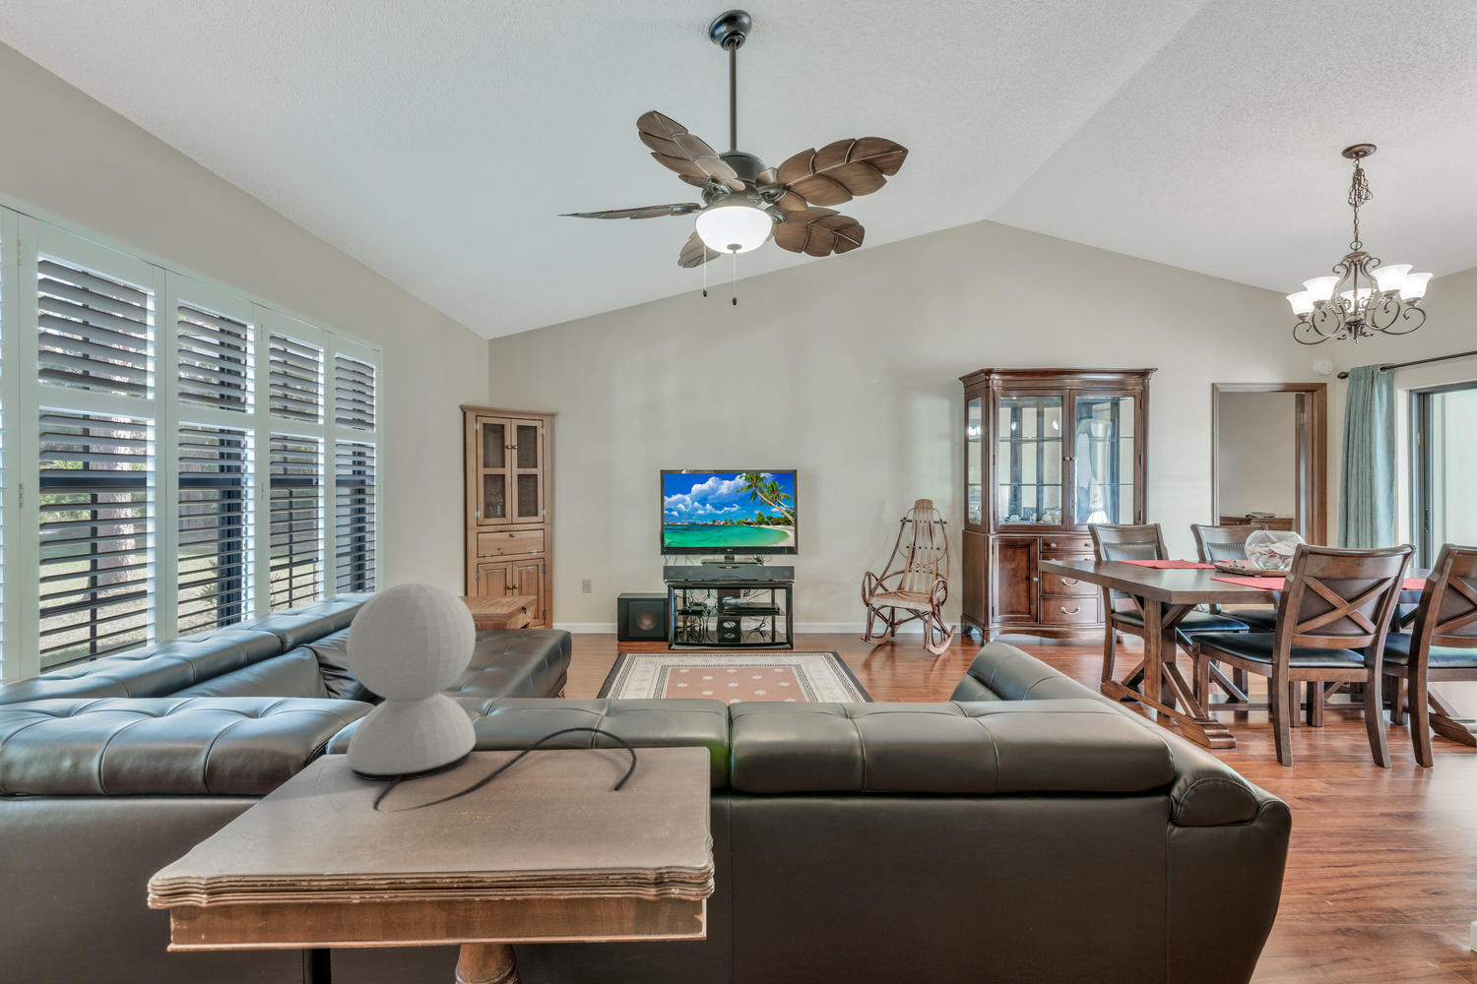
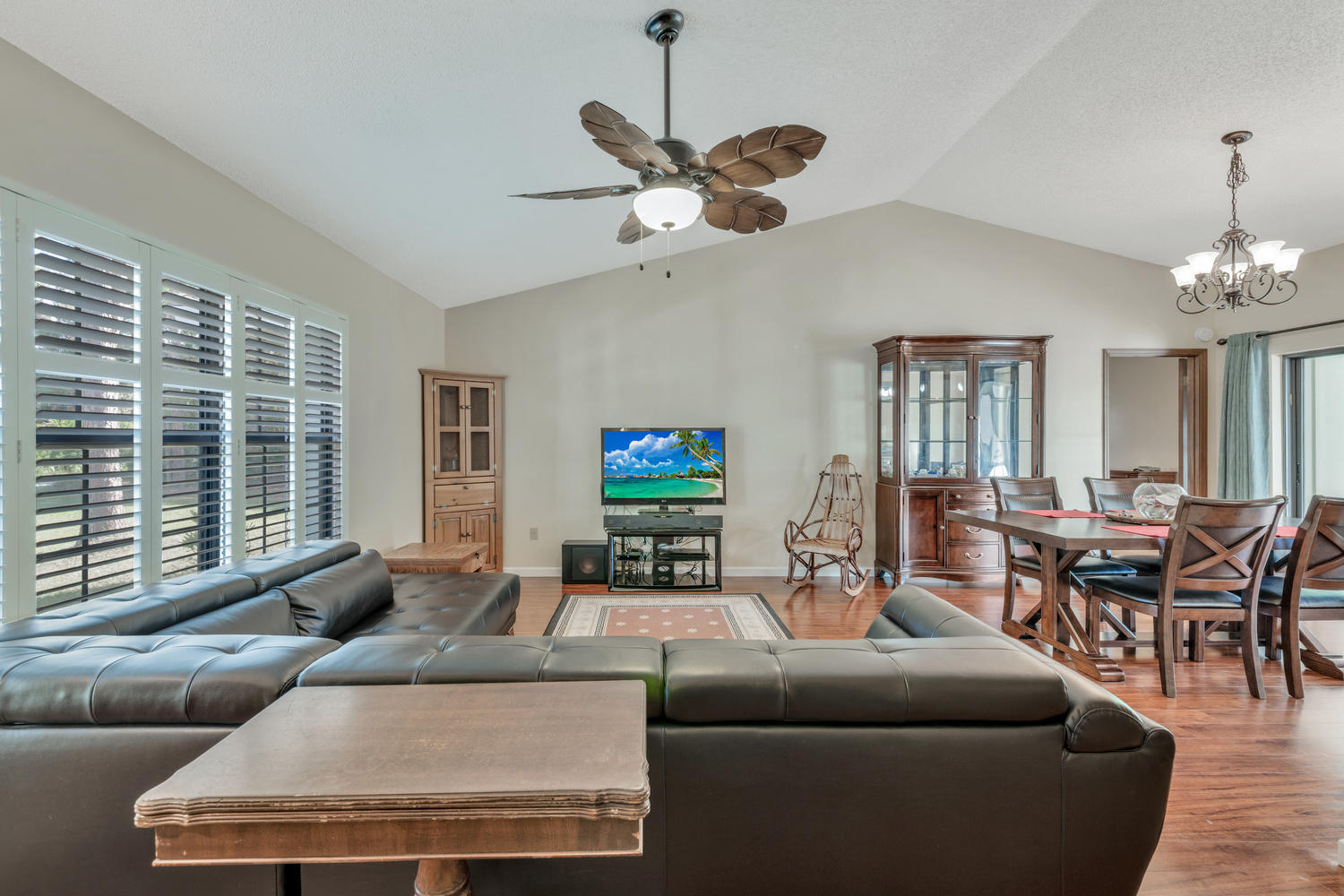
- table lamp [345,581,638,813]
